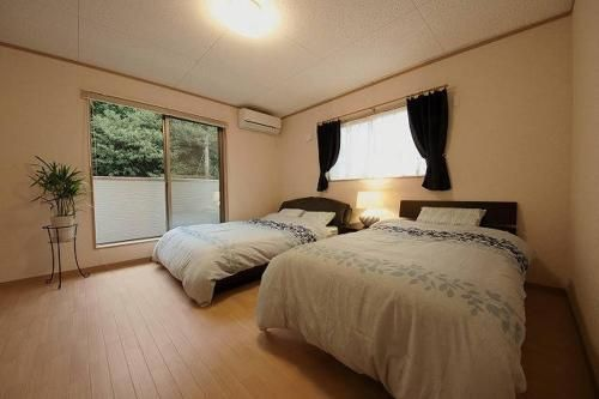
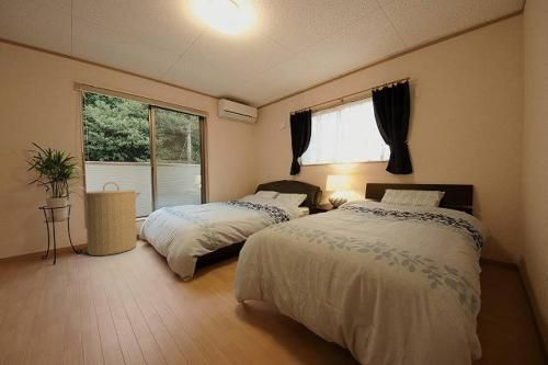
+ laundry hamper [78,181,141,256]
